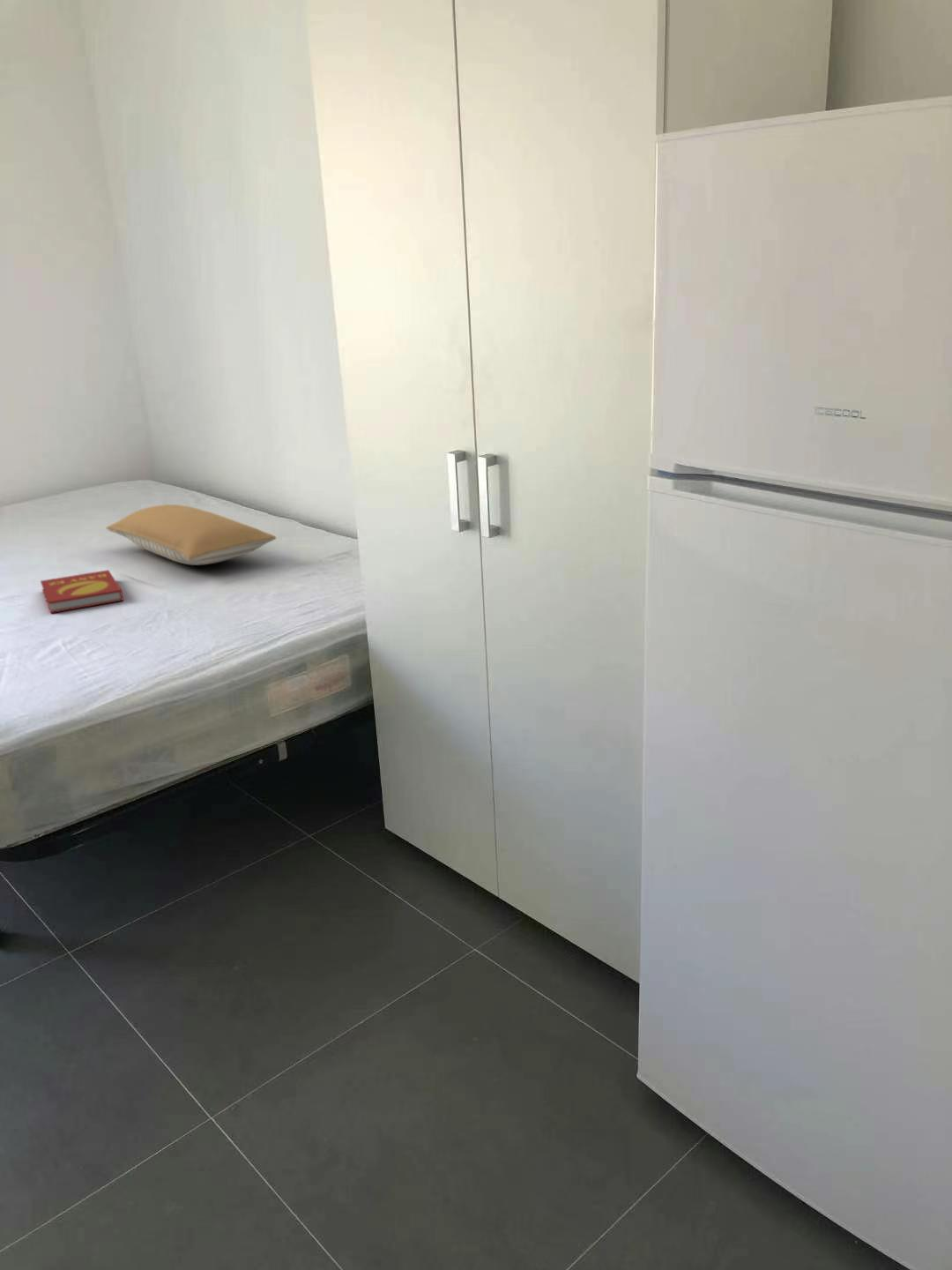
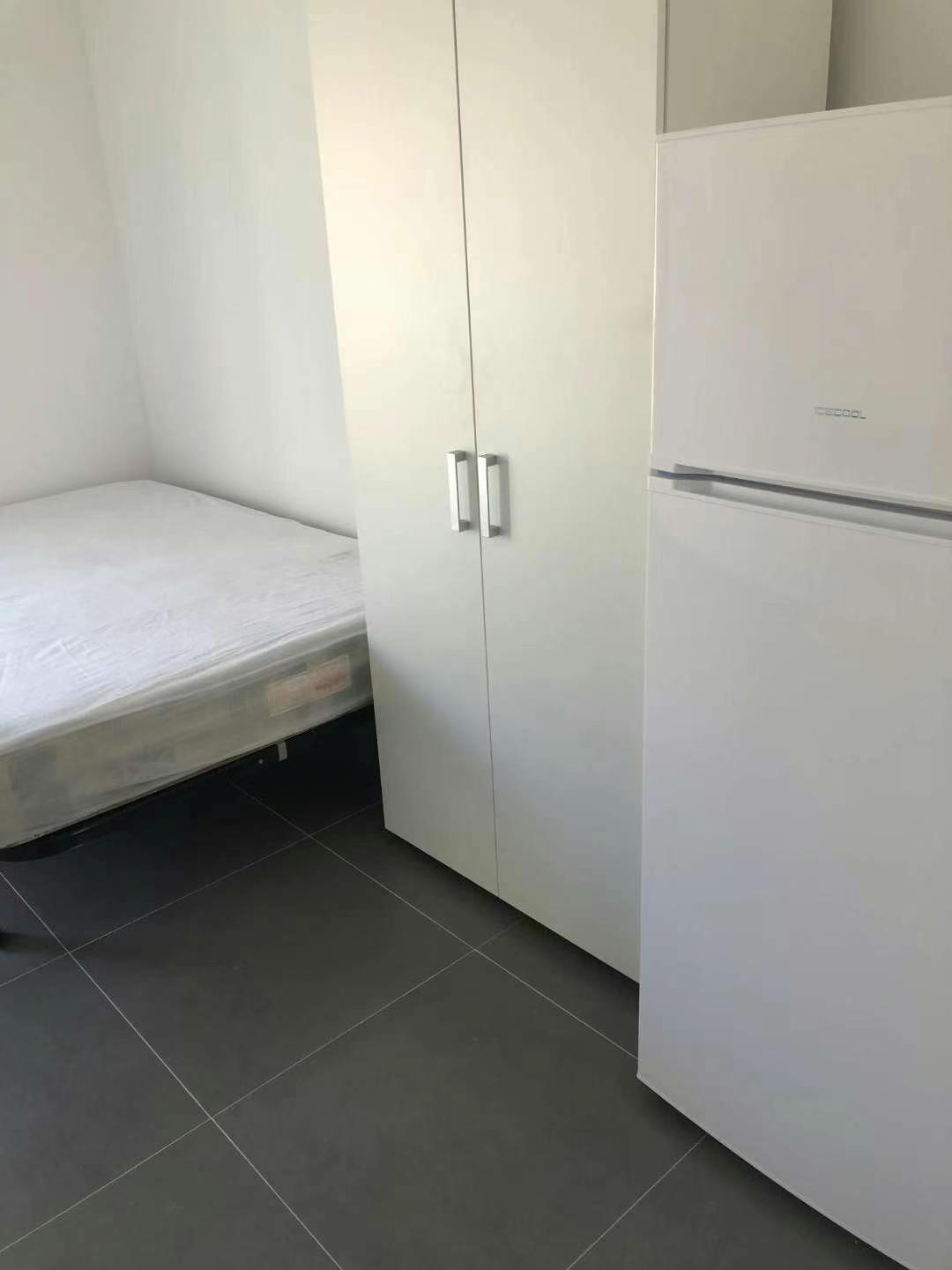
- book [40,569,124,614]
- pillow [105,504,277,566]
